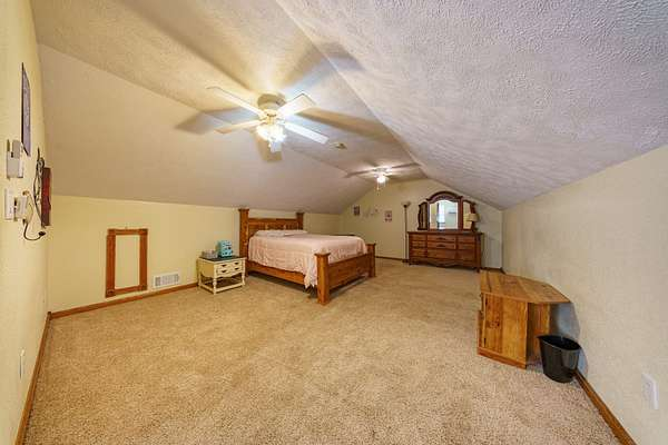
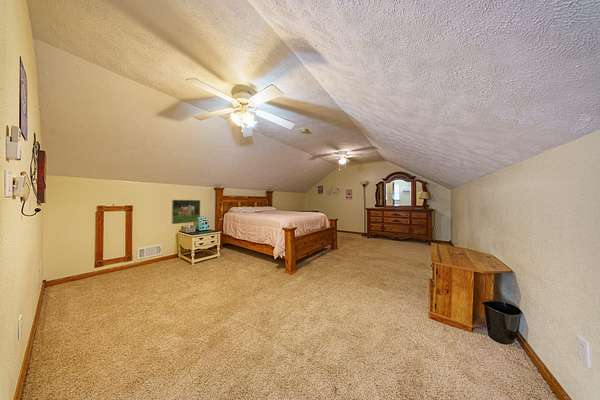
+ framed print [171,199,201,225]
